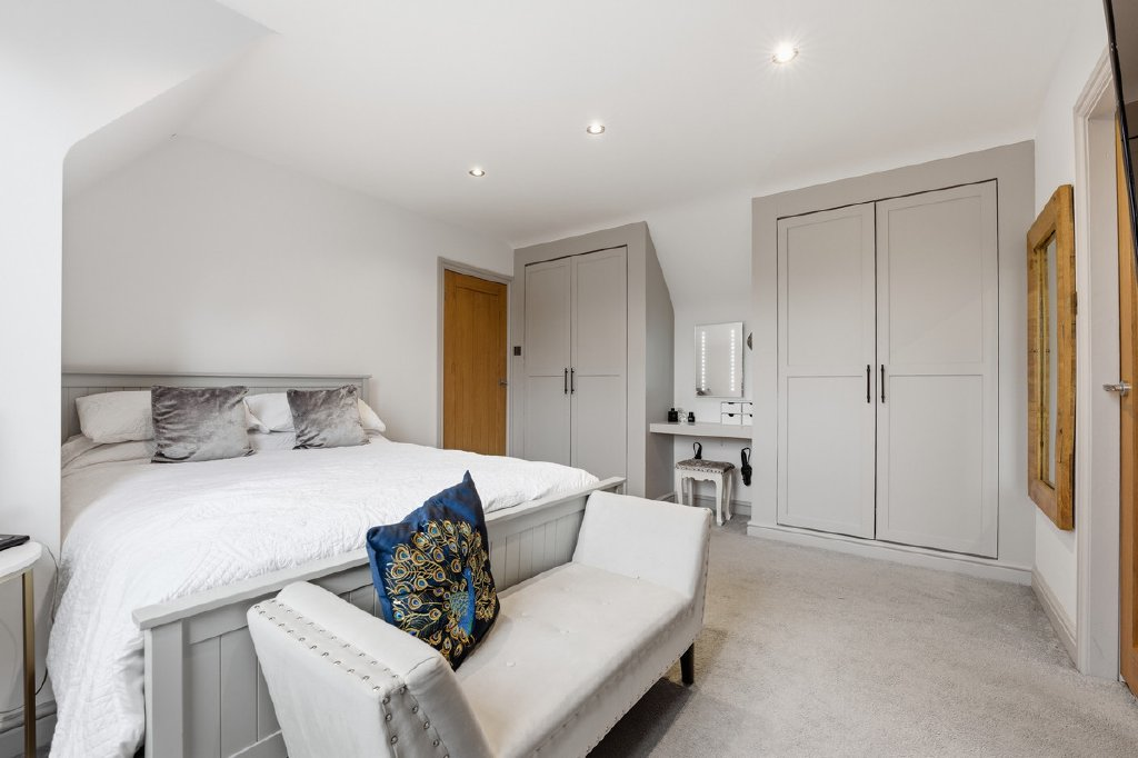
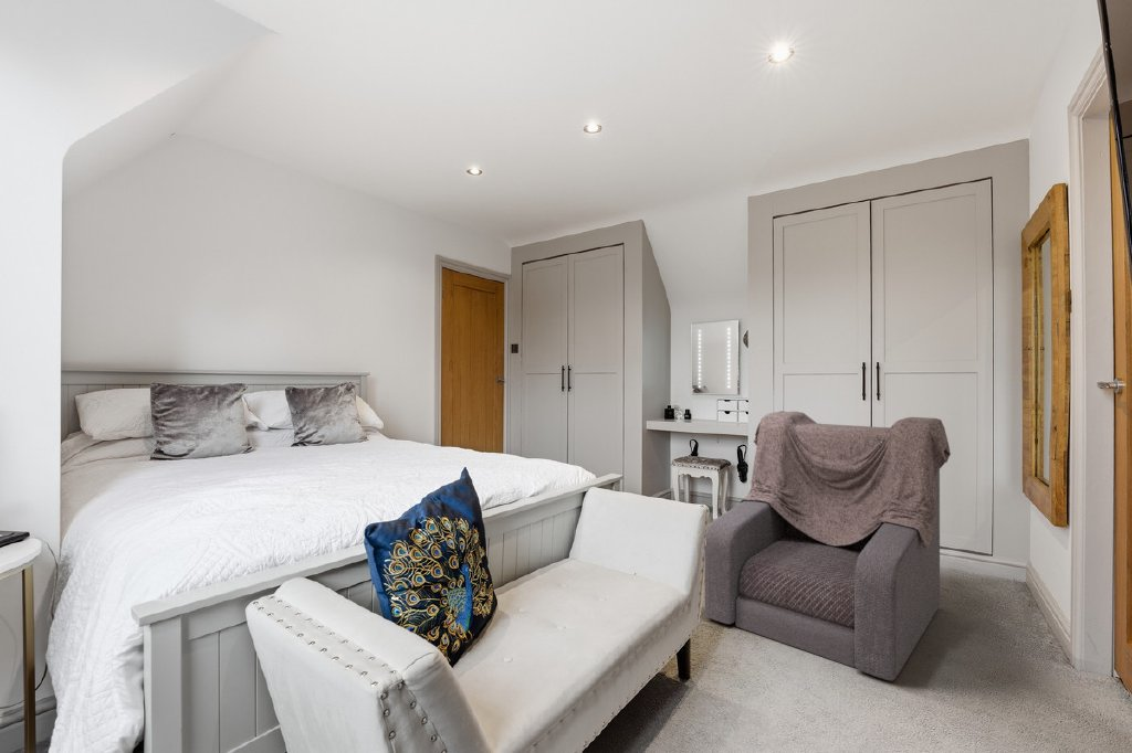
+ armchair [704,410,952,681]
